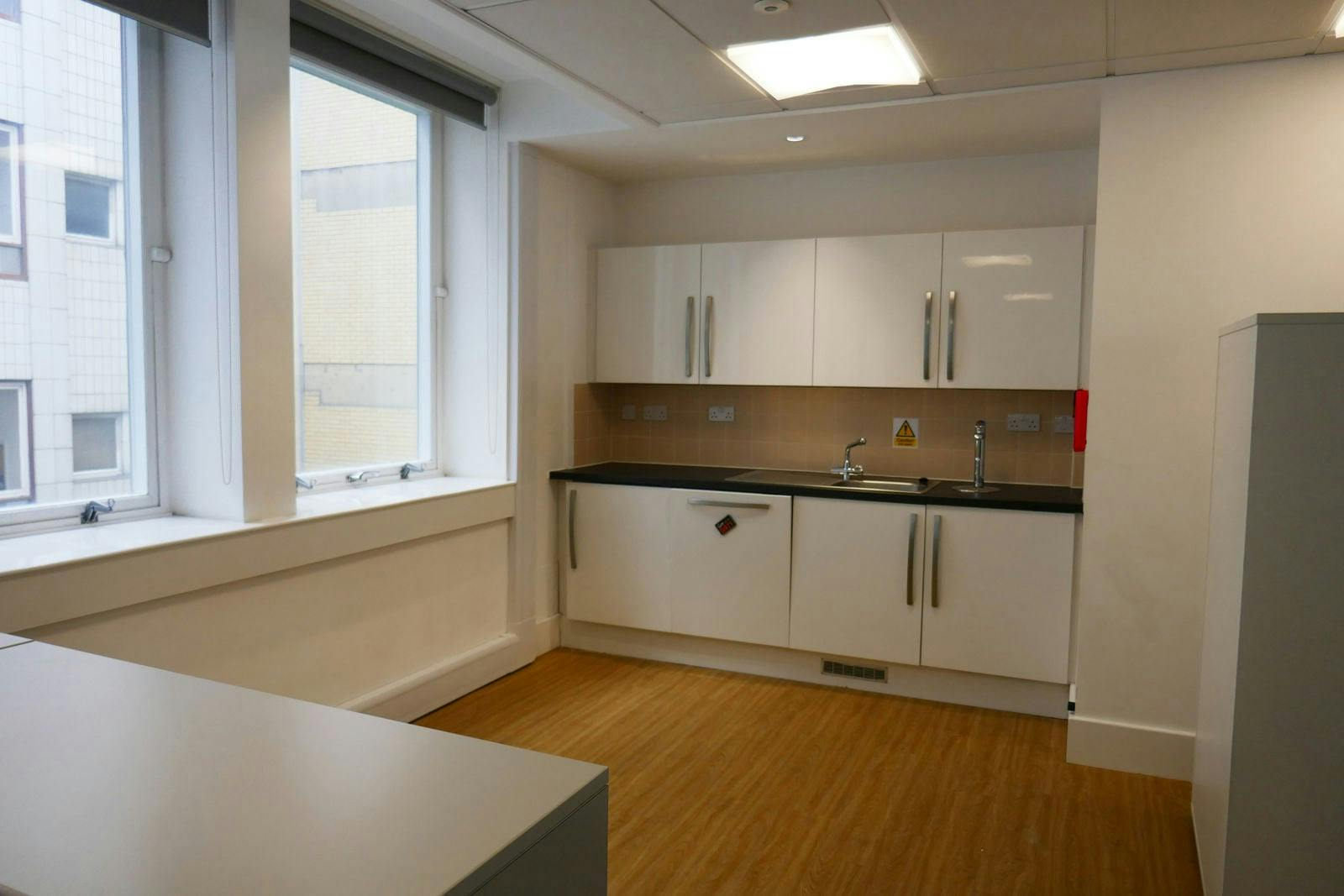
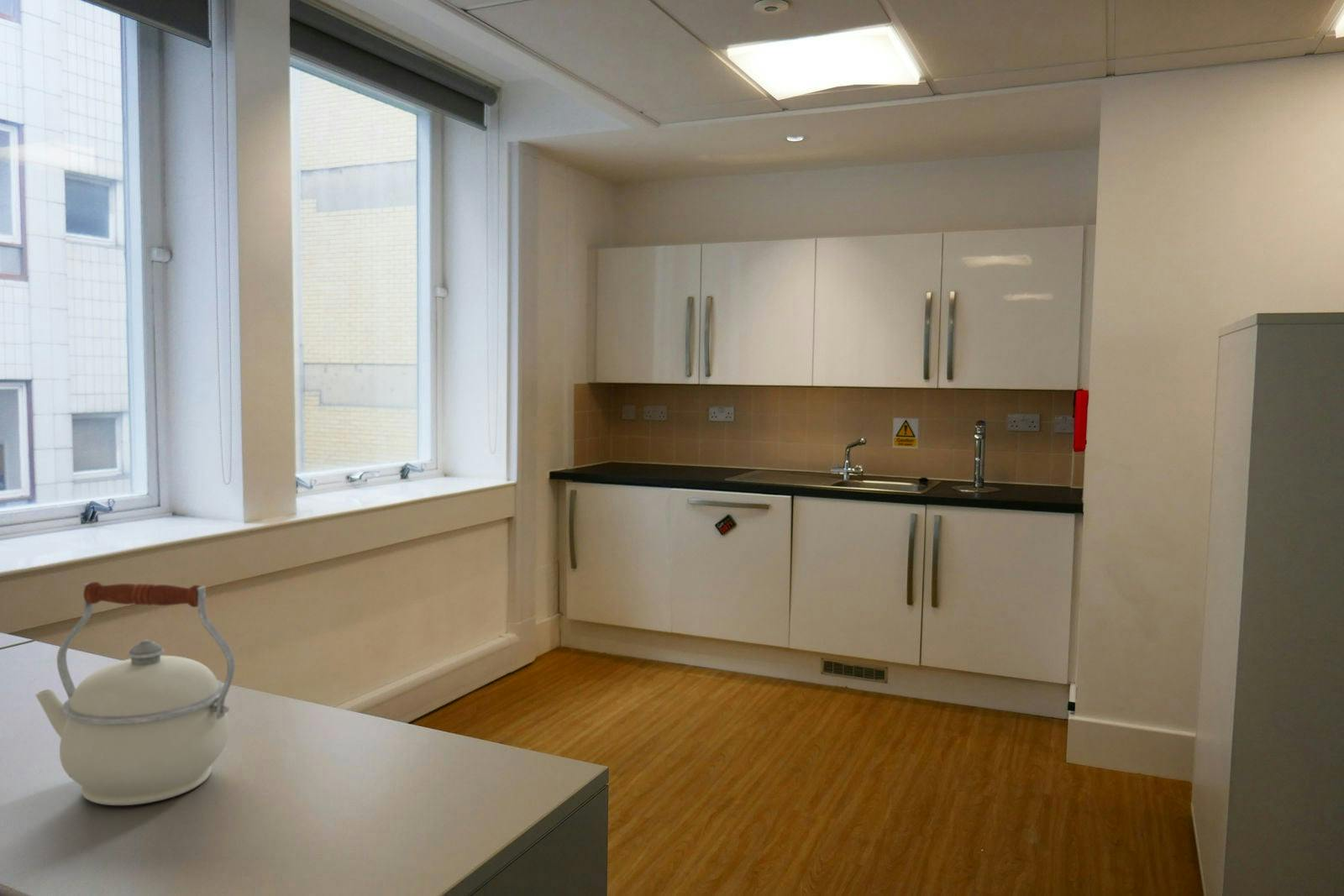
+ kettle [34,581,236,806]
